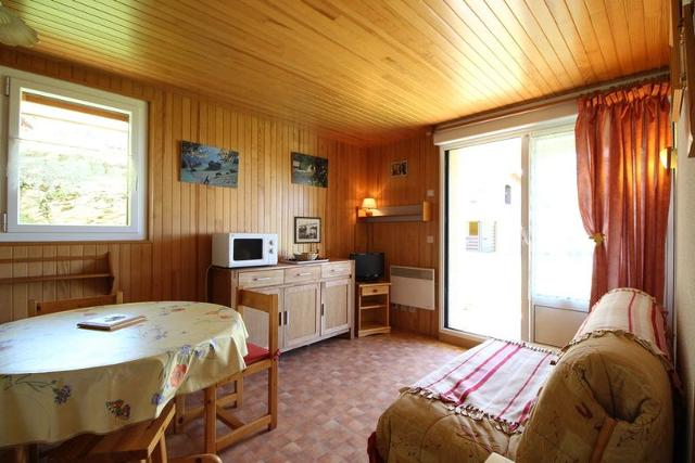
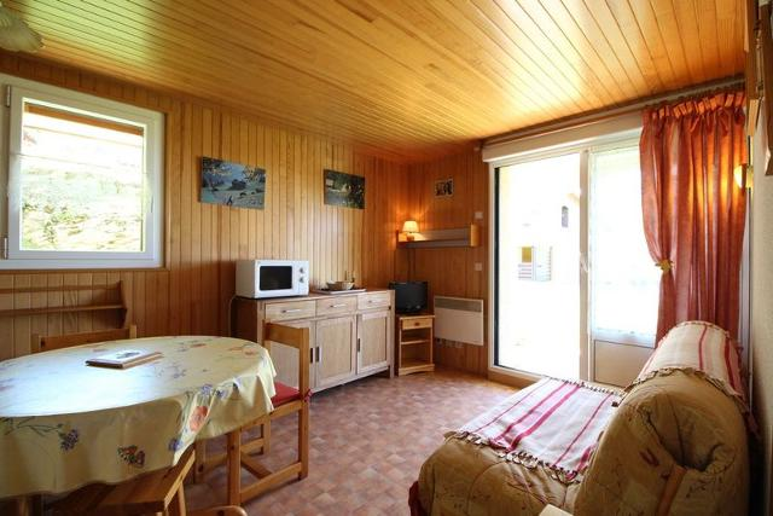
- picture frame [293,216,323,245]
